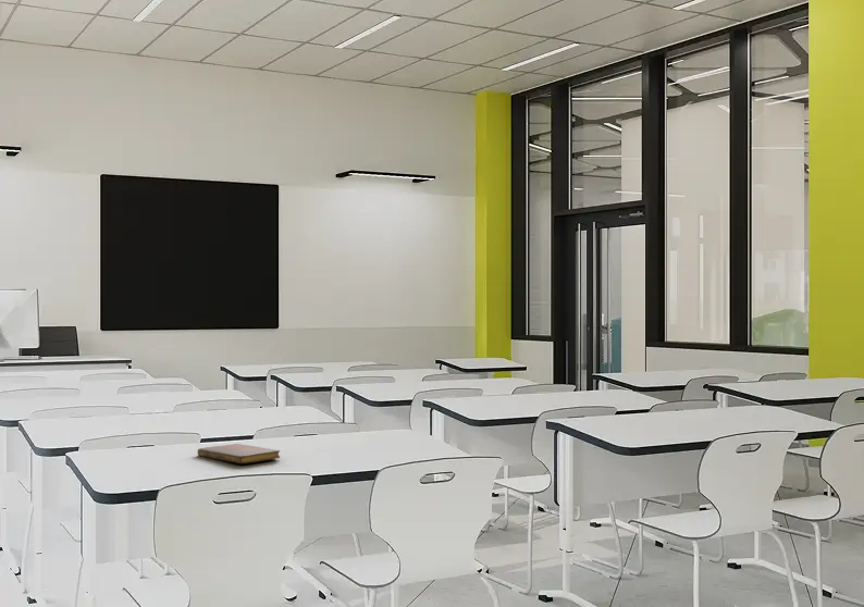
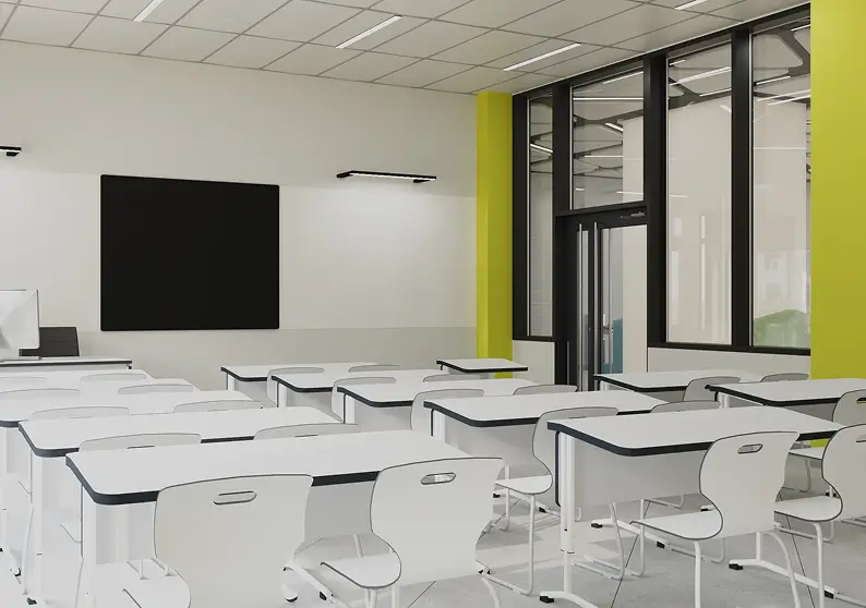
- notebook [197,443,281,464]
